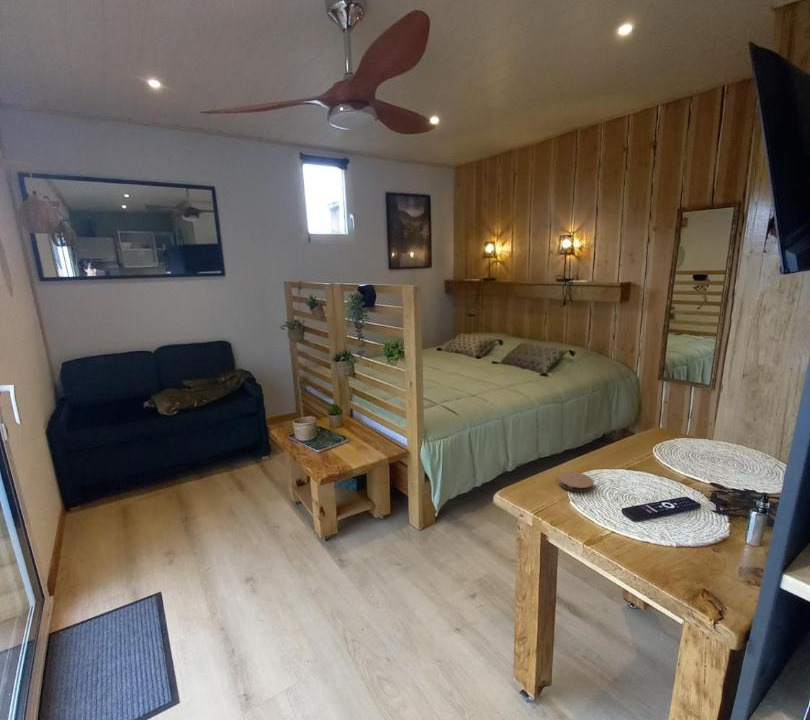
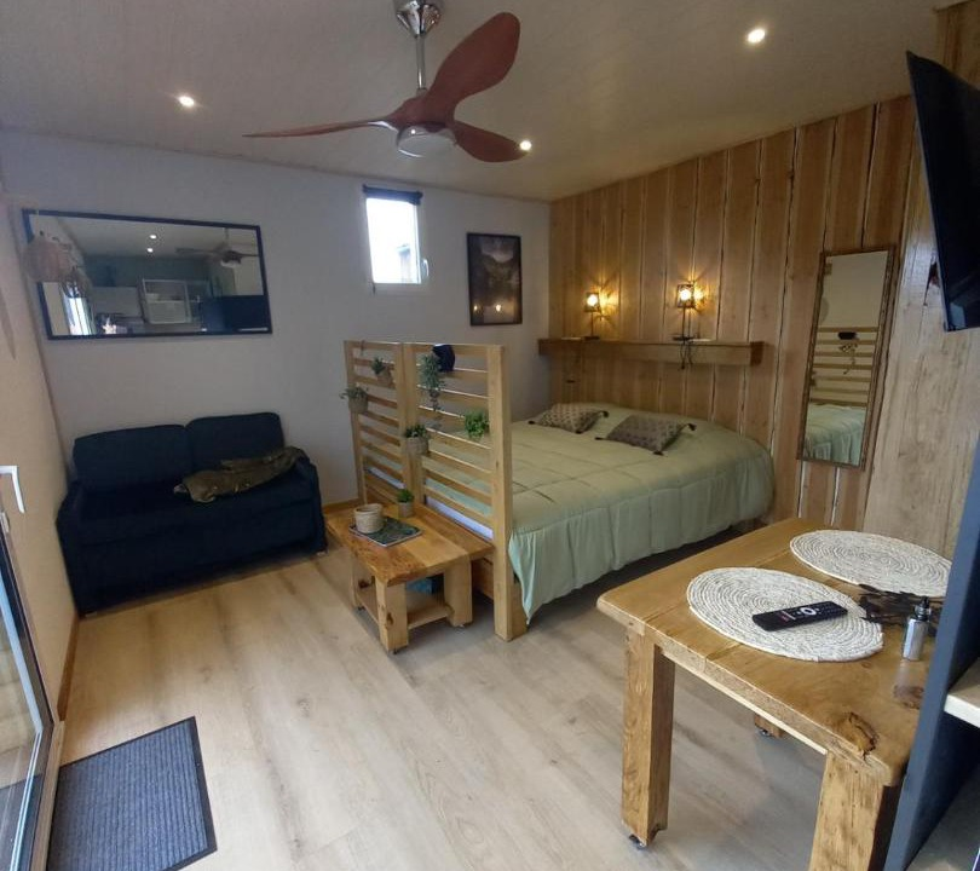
- coaster [557,471,594,493]
